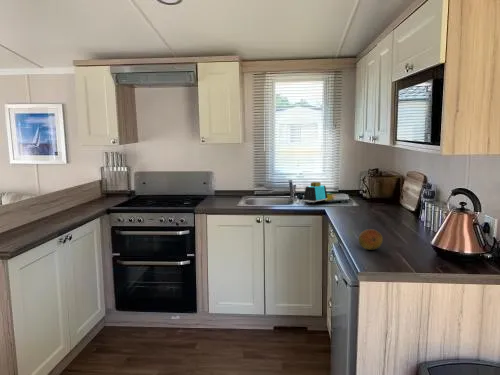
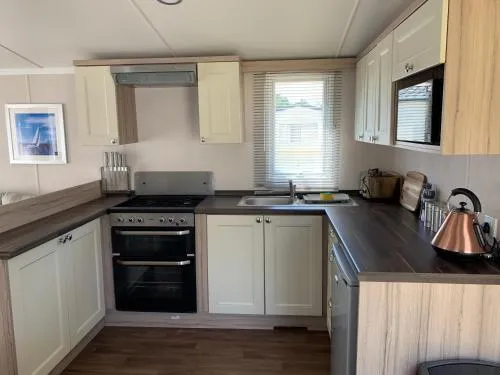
- toaster [302,181,329,205]
- fruit [357,228,384,251]
